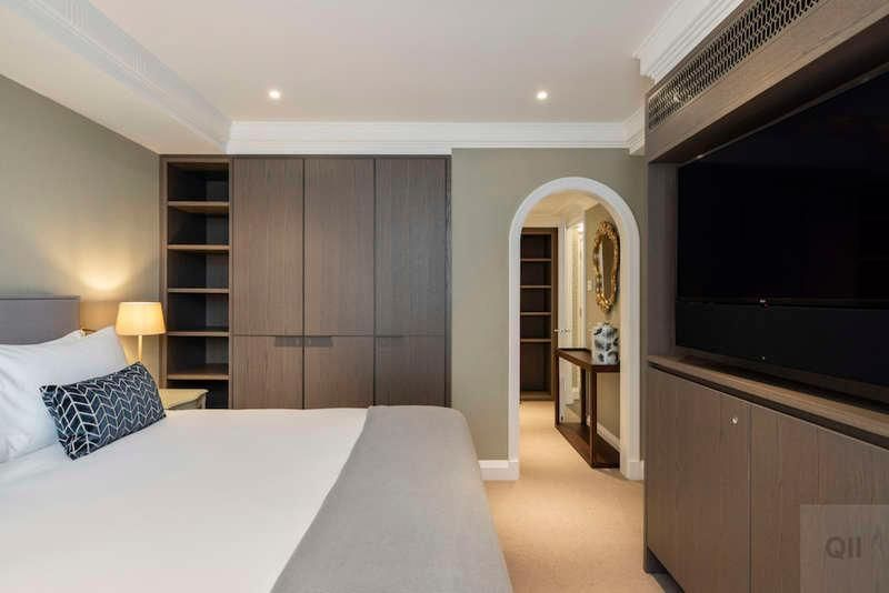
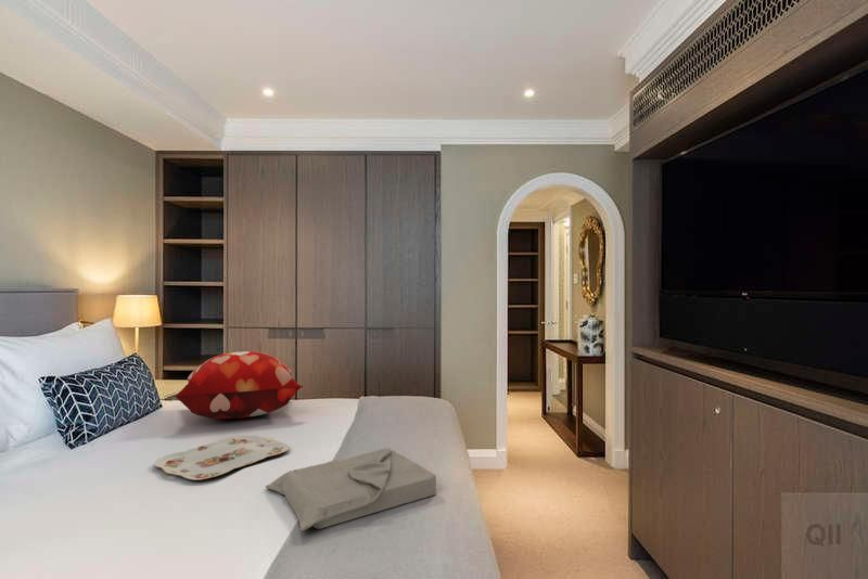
+ serving tray [153,435,291,481]
+ decorative pillow [175,350,304,420]
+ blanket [265,447,437,532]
